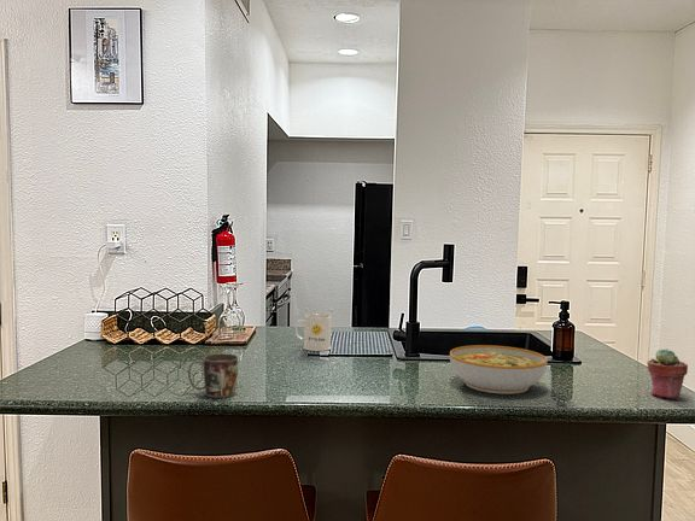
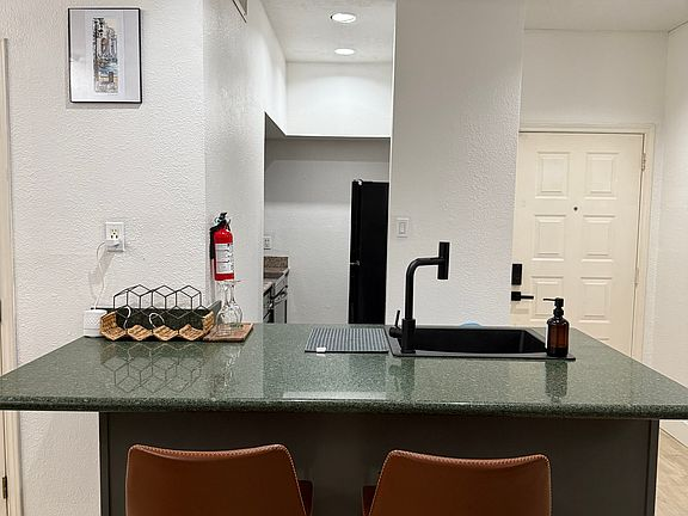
- mug [294,312,332,352]
- mug [187,352,239,399]
- bowl [449,344,549,396]
- potted succulent [646,347,689,400]
